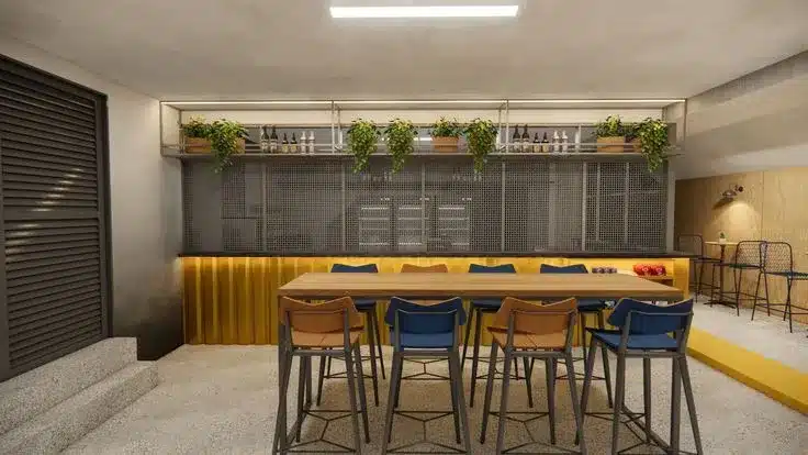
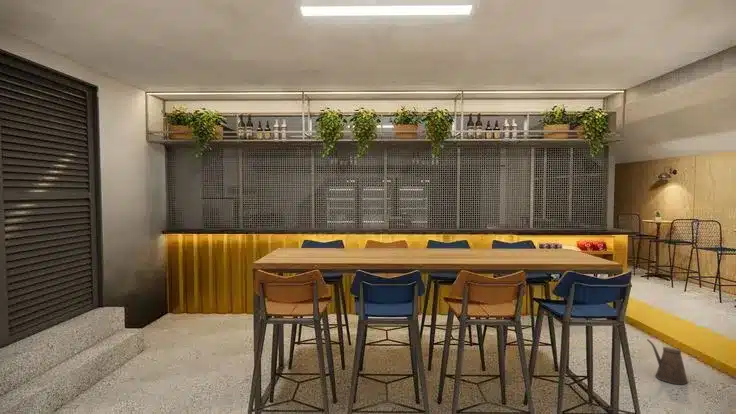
+ watering can [646,338,689,385]
